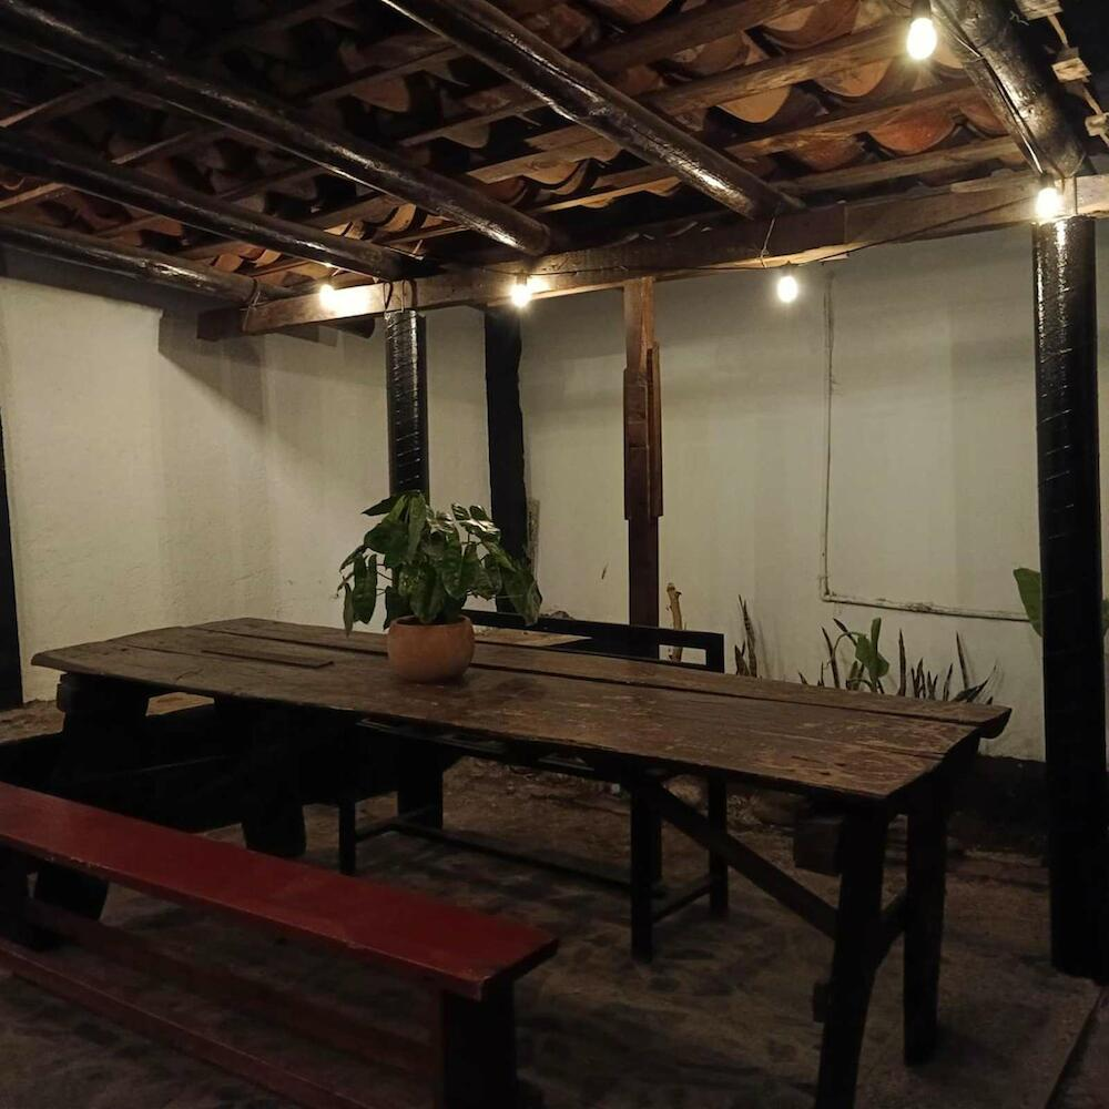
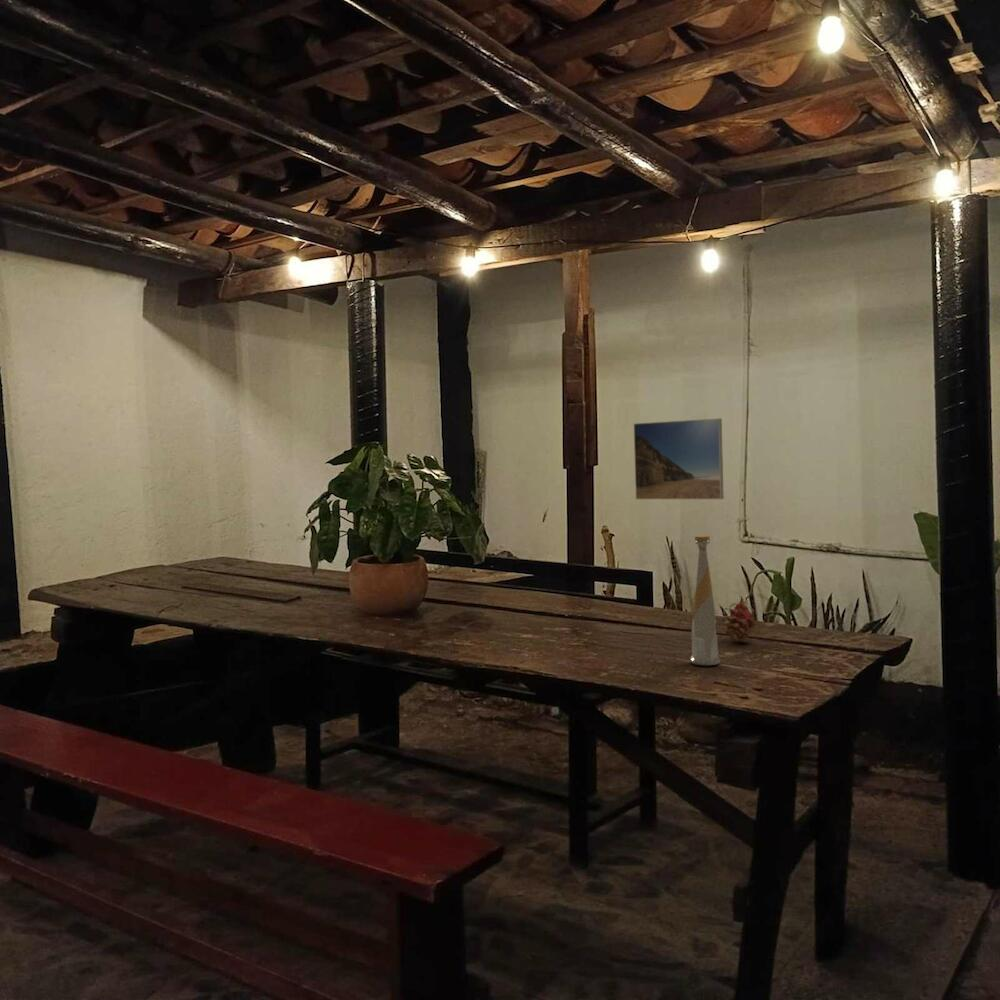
+ bottle [689,534,721,667]
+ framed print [633,418,725,500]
+ fruit [722,596,756,643]
